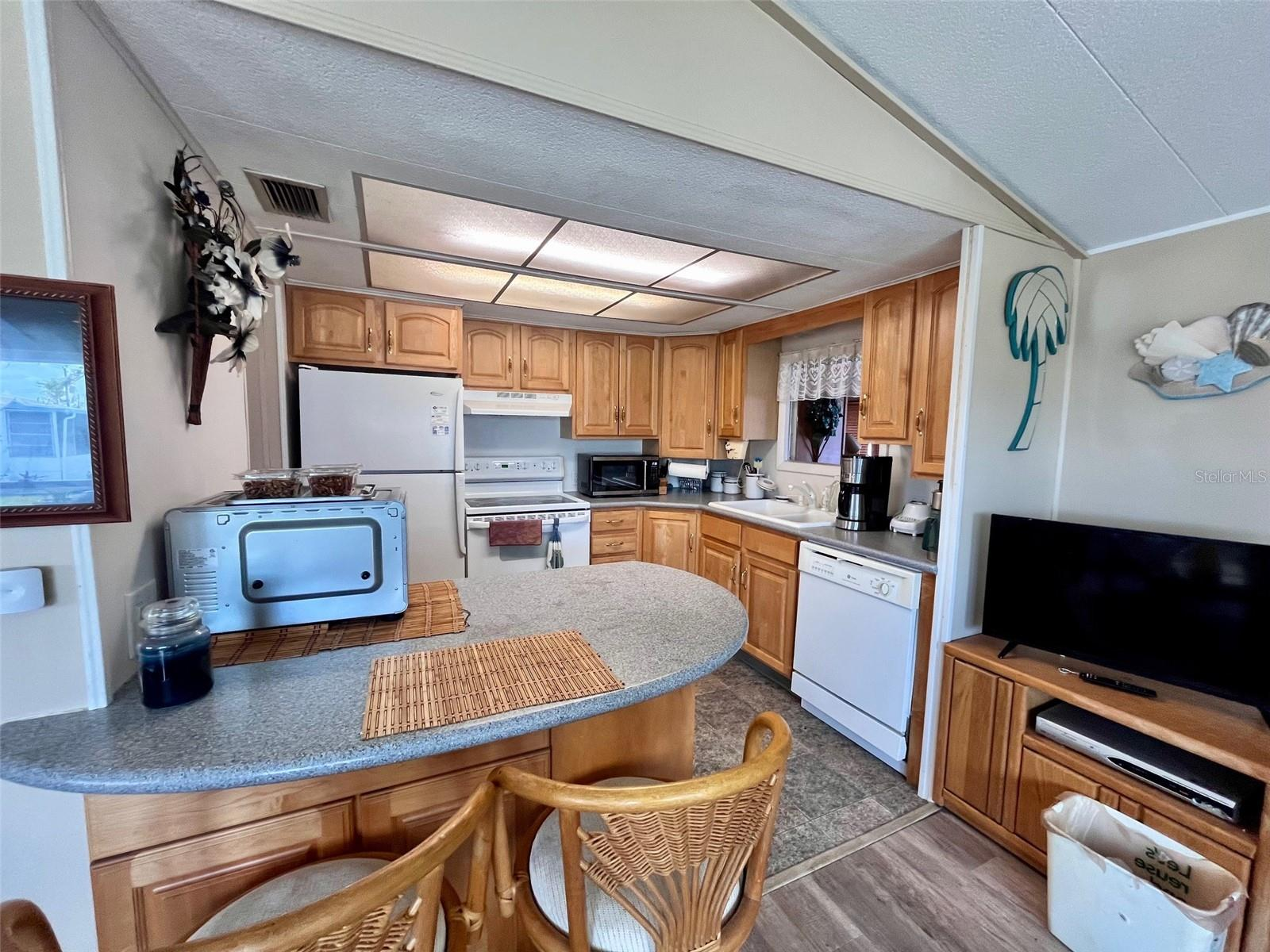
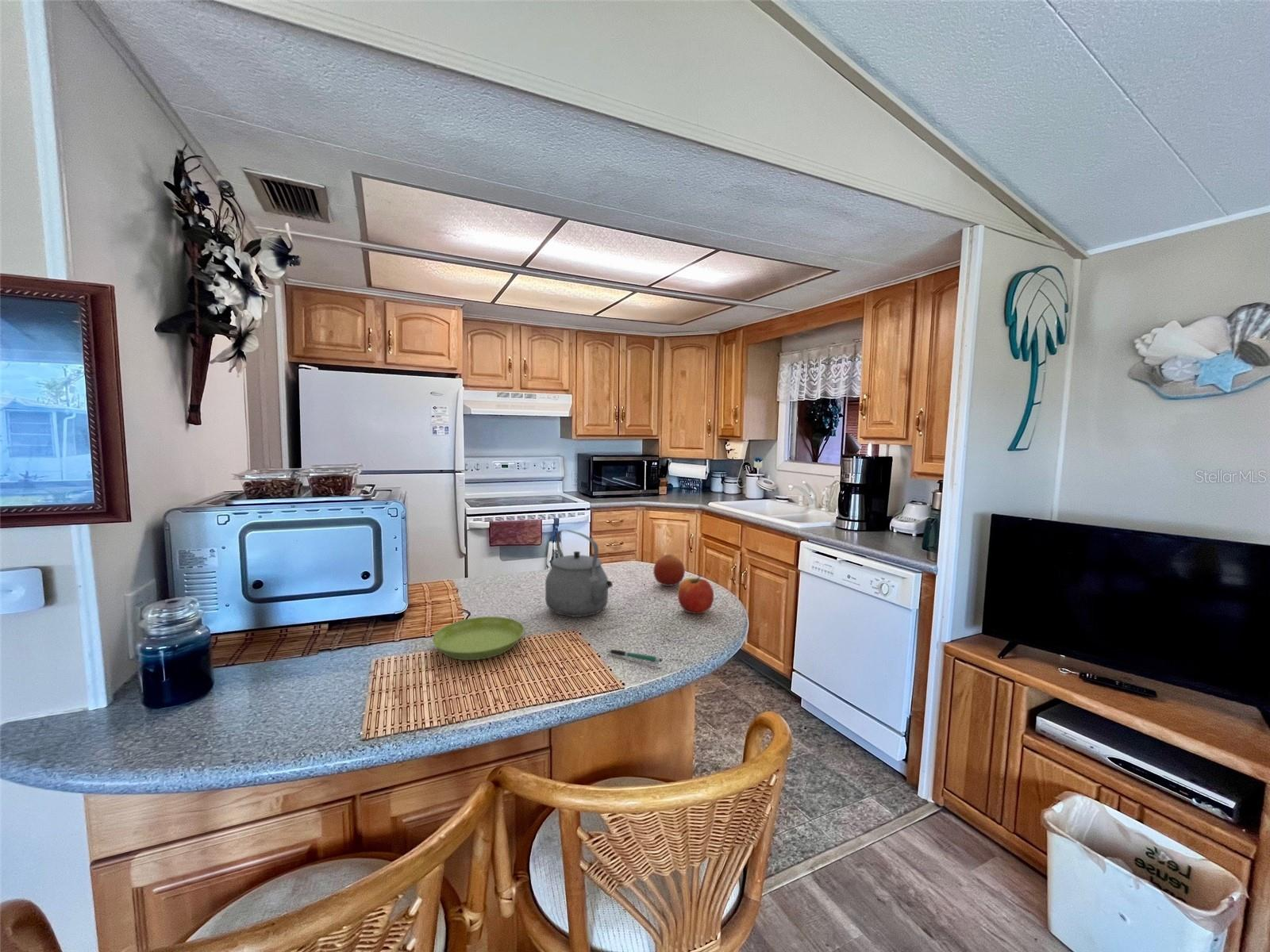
+ saucer [432,616,525,661]
+ fruit [652,554,686,587]
+ tea kettle [545,529,614,617]
+ apple [677,575,714,615]
+ pen [605,649,663,664]
